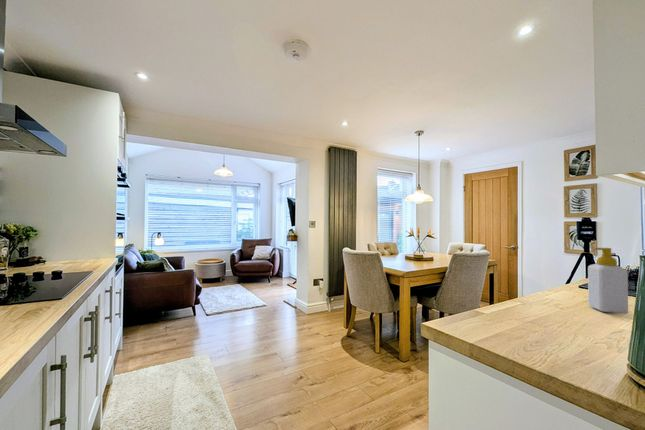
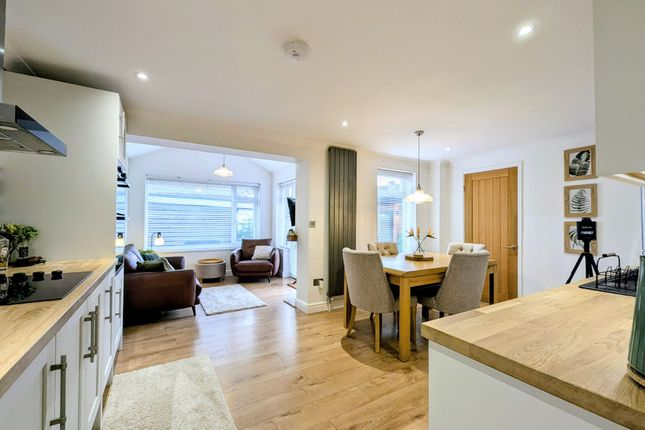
- soap bottle [587,247,629,314]
